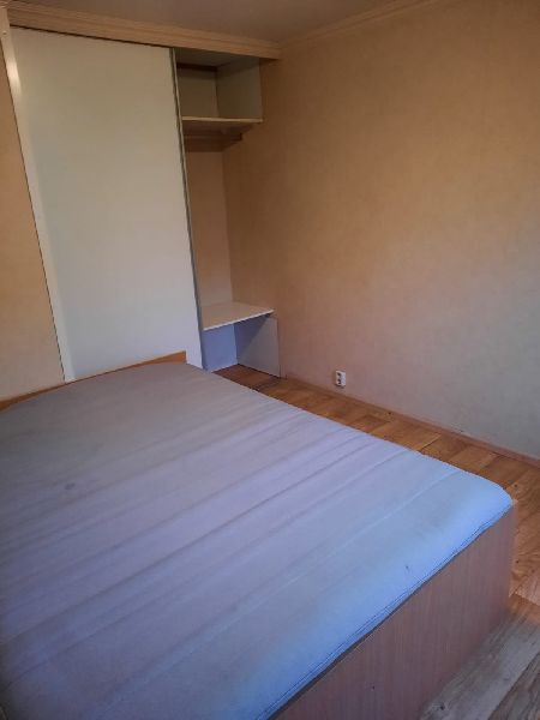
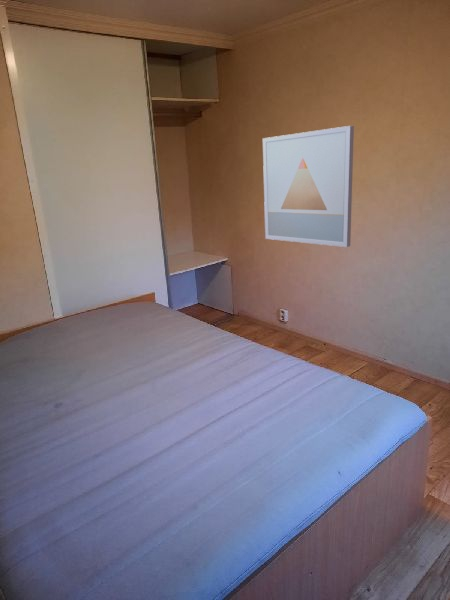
+ wall art [262,125,355,248]
